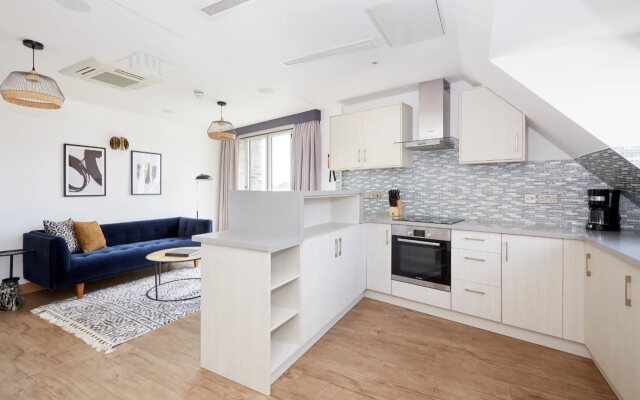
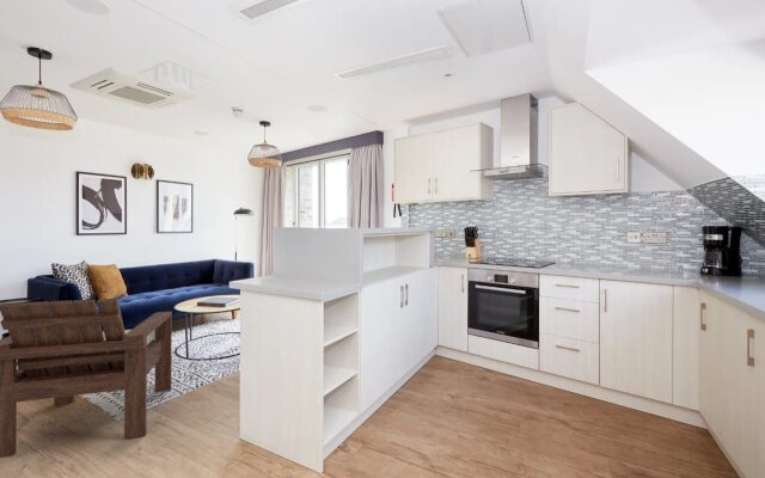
+ chair [0,298,173,459]
